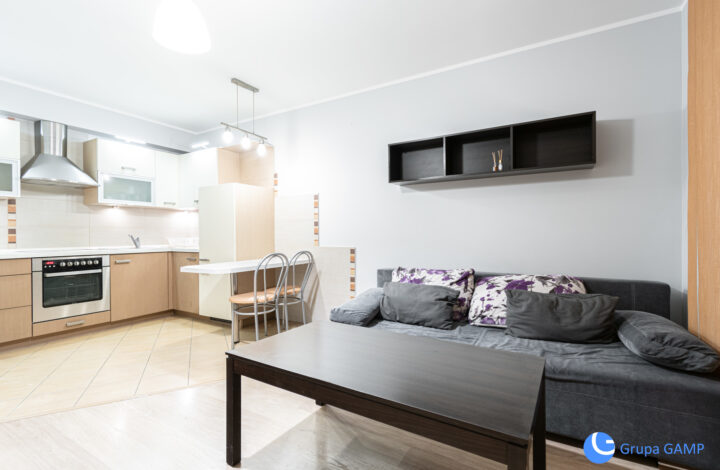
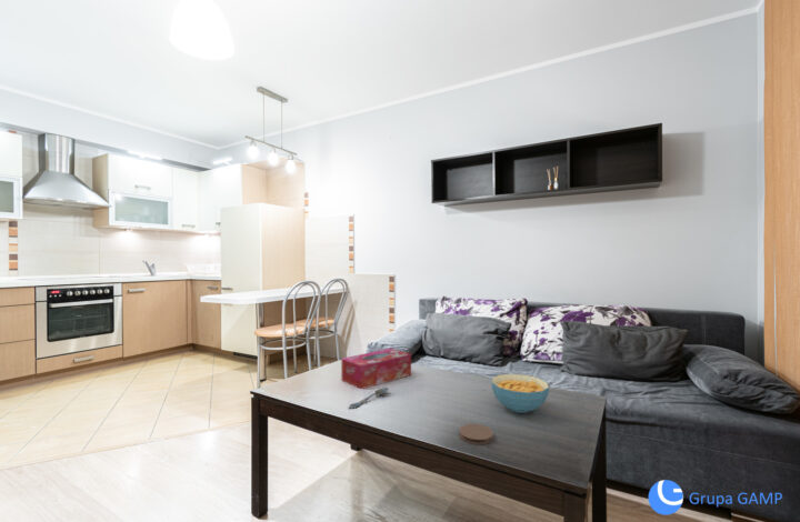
+ coaster [458,423,494,445]
+ cereal bowl [490,373,550,414]
+ tissue box [340,348,412,390]
+ spoon [347,387,390,410]
